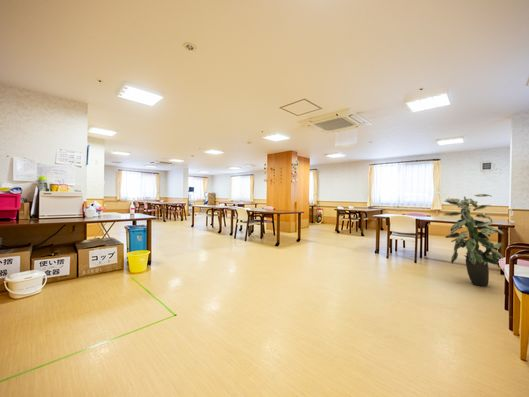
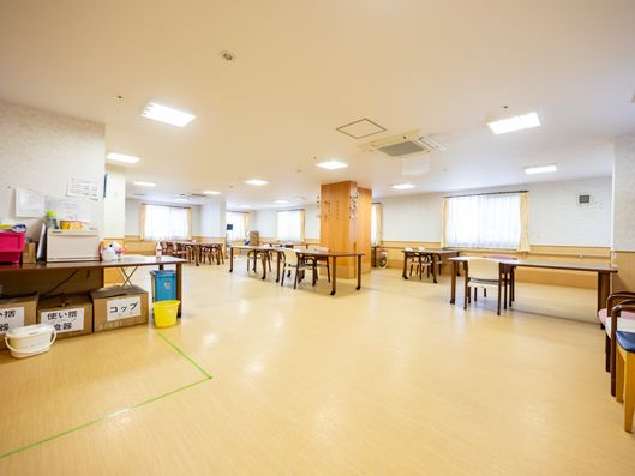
- indoor plant [442,193,504,287]
